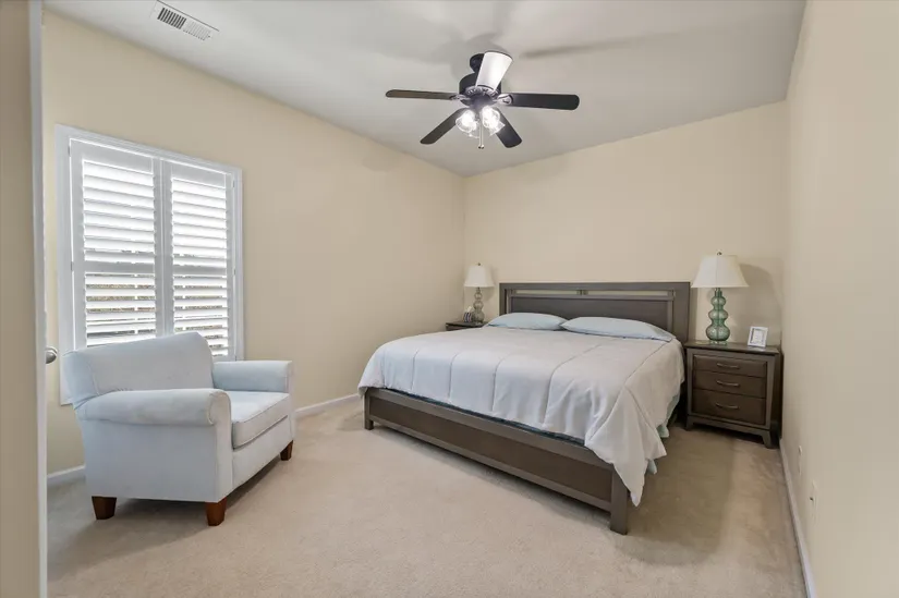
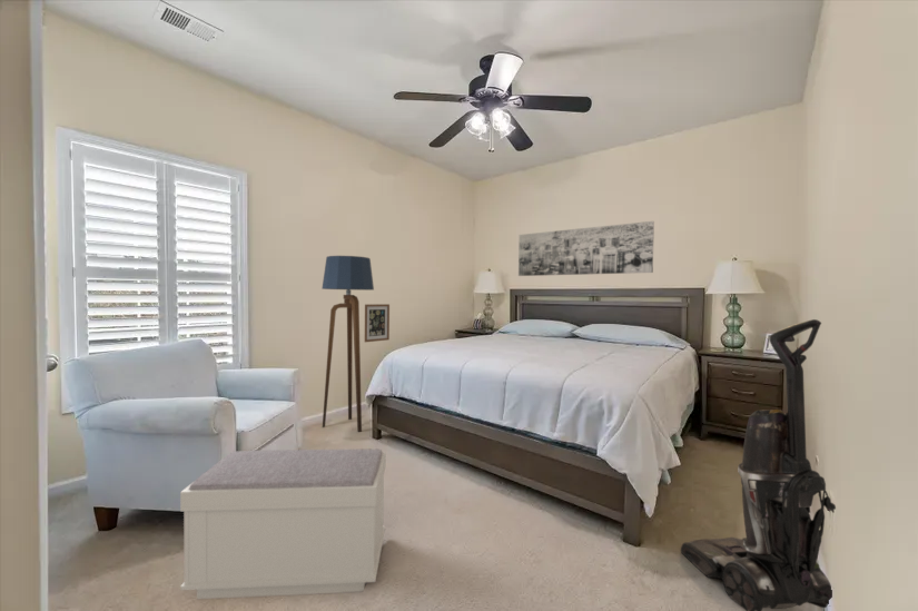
+ vacuum cleaner [680,318,837,611]
+ wall art [517,220,655,277]
+ floor lamp [320,255,375,433]
+ bench [179,449,387,600]
+ wall art [364,303,391,343]
